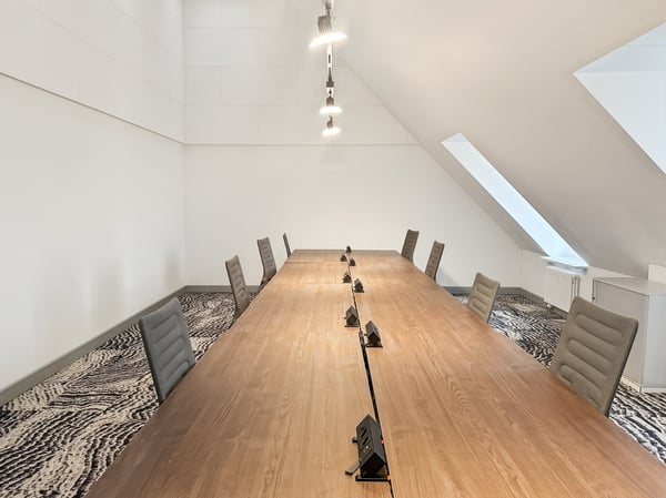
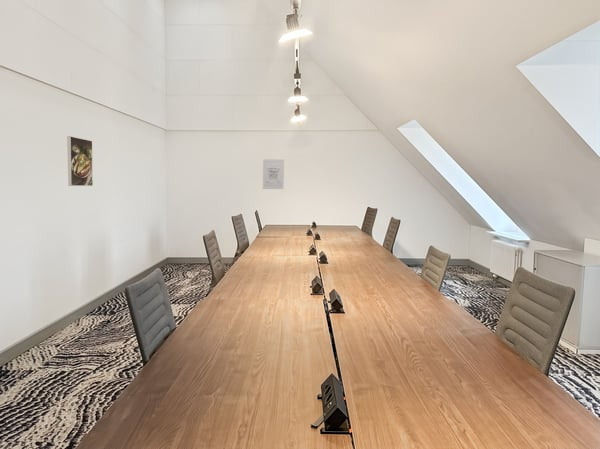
+ wall art [262,158,285,190]
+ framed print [66,135,94,187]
